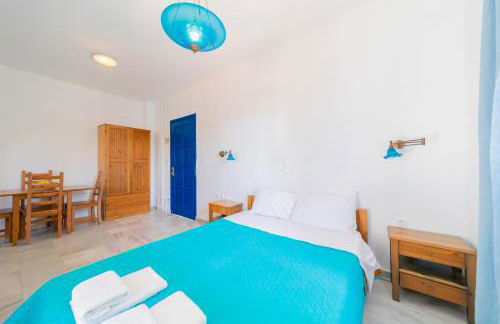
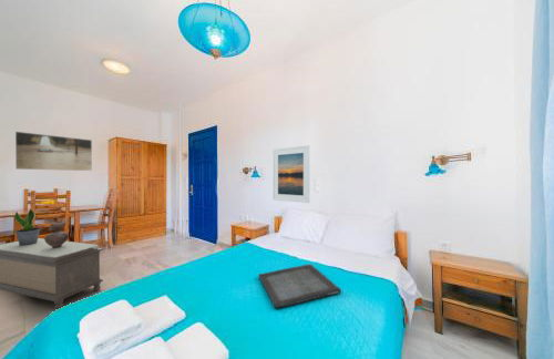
+ vessel [43,220,70,248]
+ potted plant [14,207,41,246]
+ serving tray [257,263,342,309]
+ bench [0,237,104,310]
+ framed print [14,131,93,172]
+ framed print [271,144,311,204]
